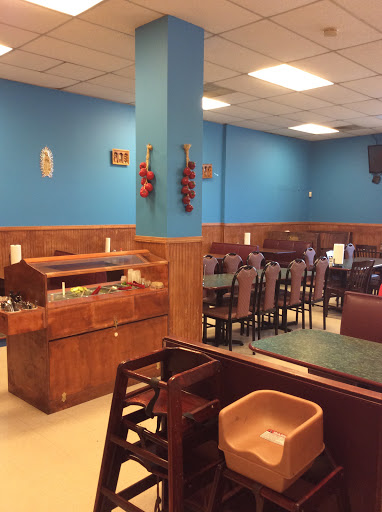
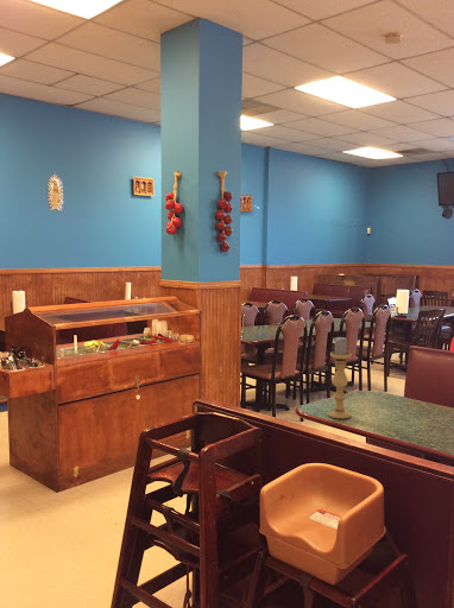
+ candle holder [327,336,353,420]
